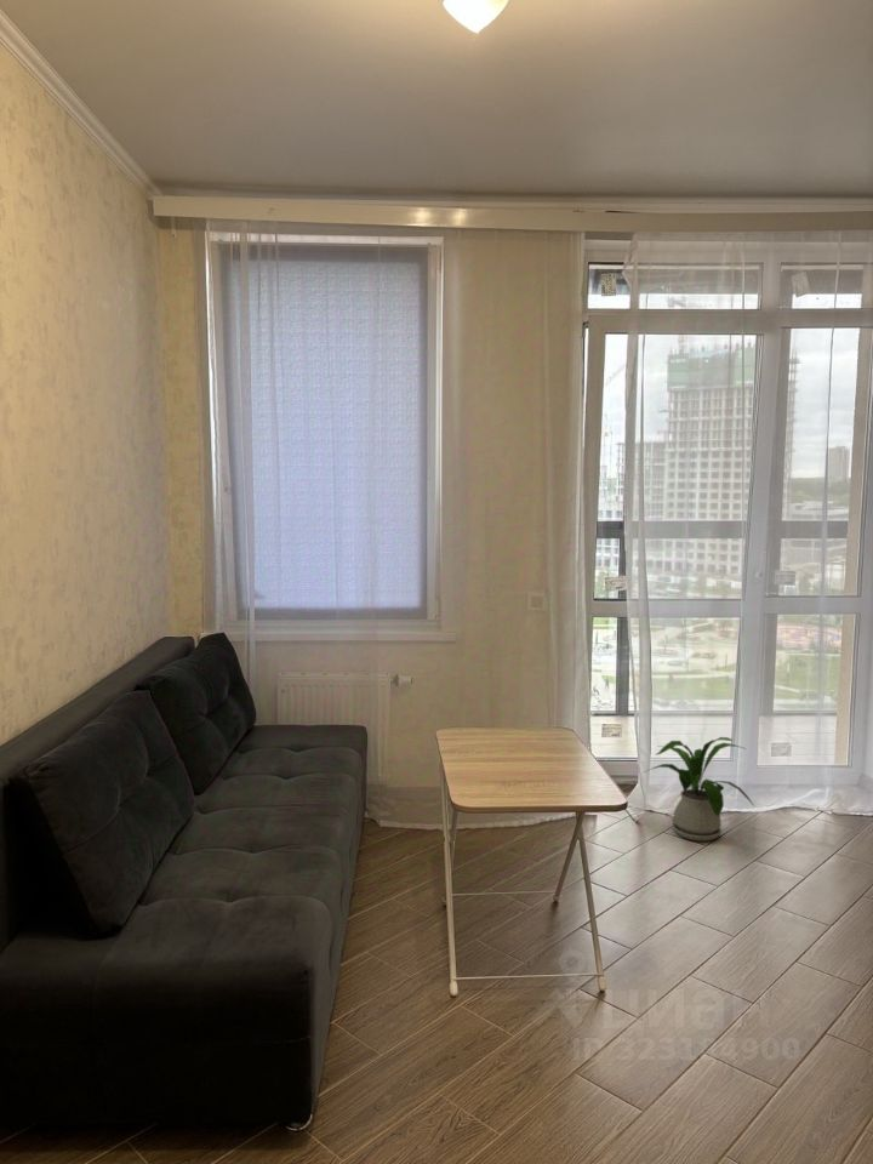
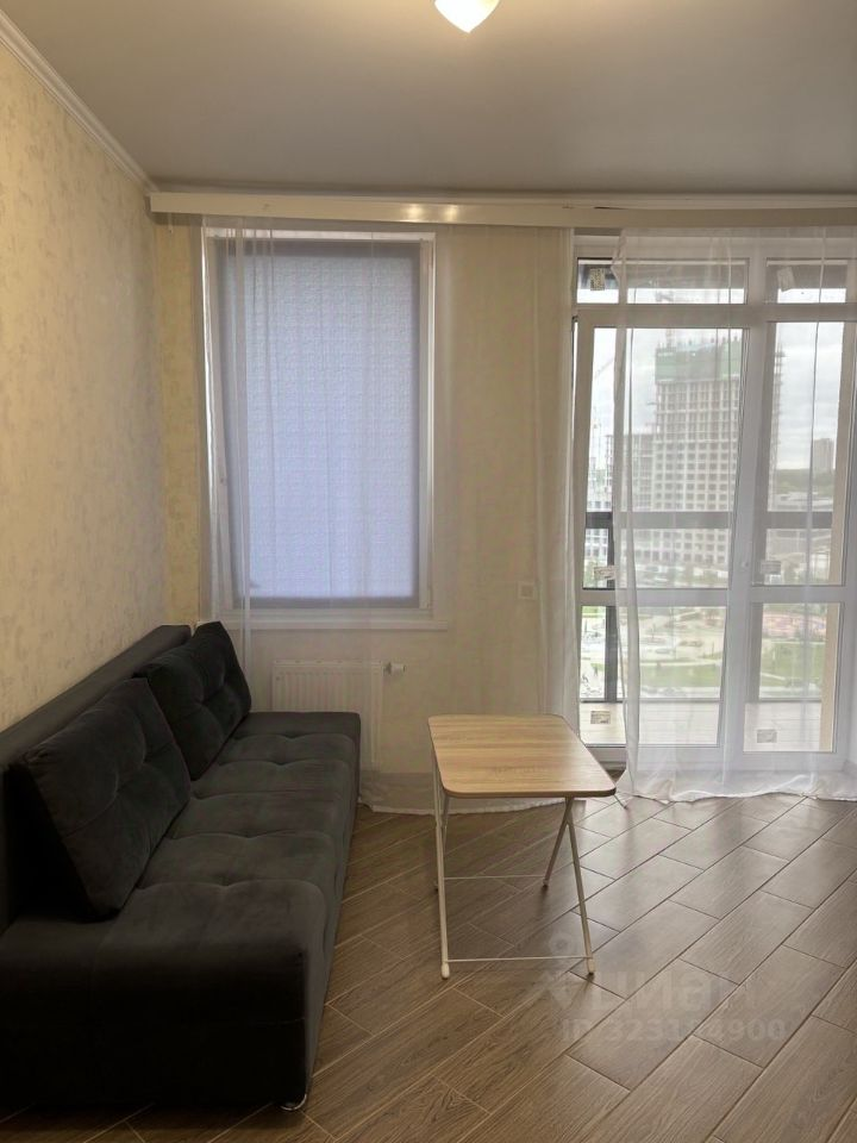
- house plant [644,736,755,841]
